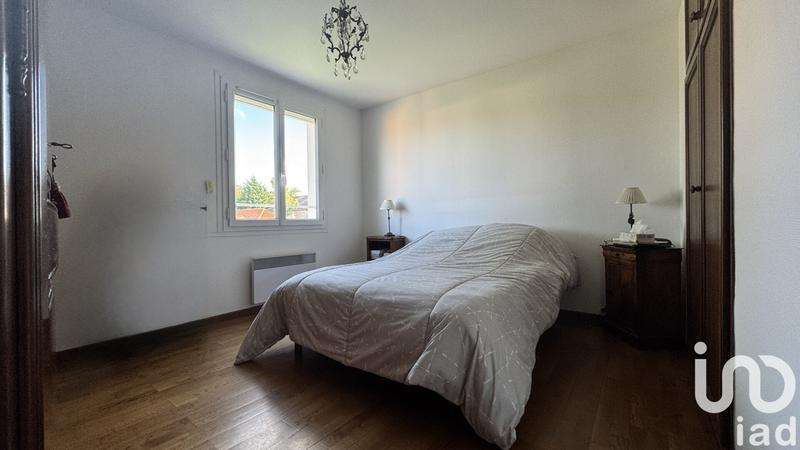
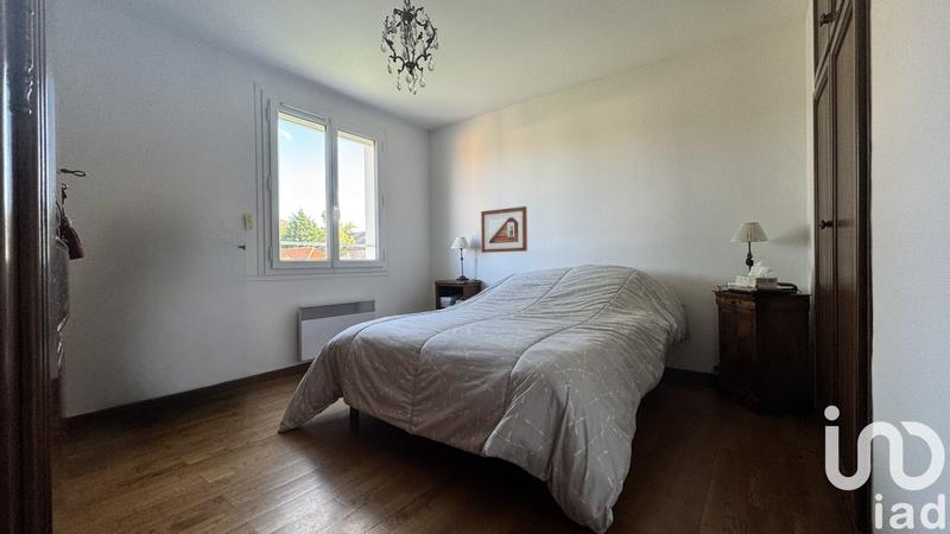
+ picture frame [480,205,528,254]
